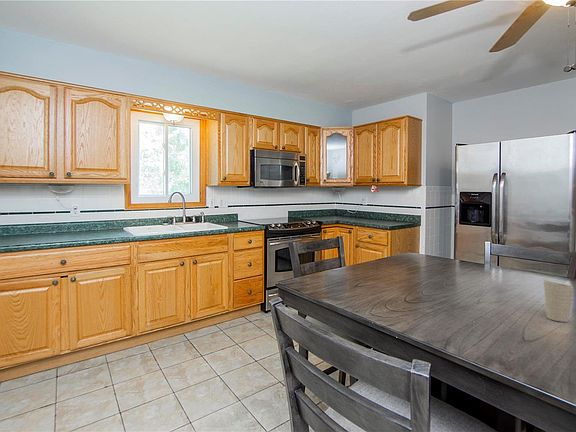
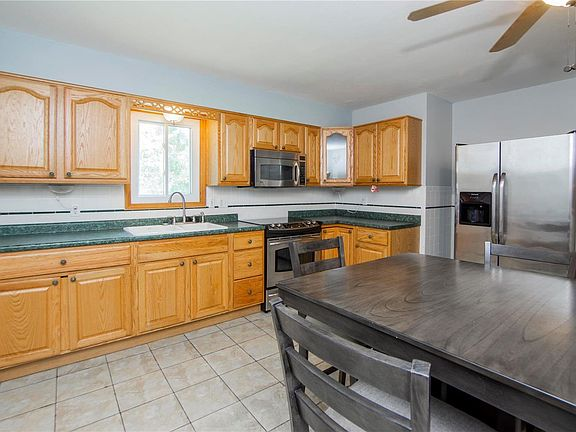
- cup [543,279,574,323]
